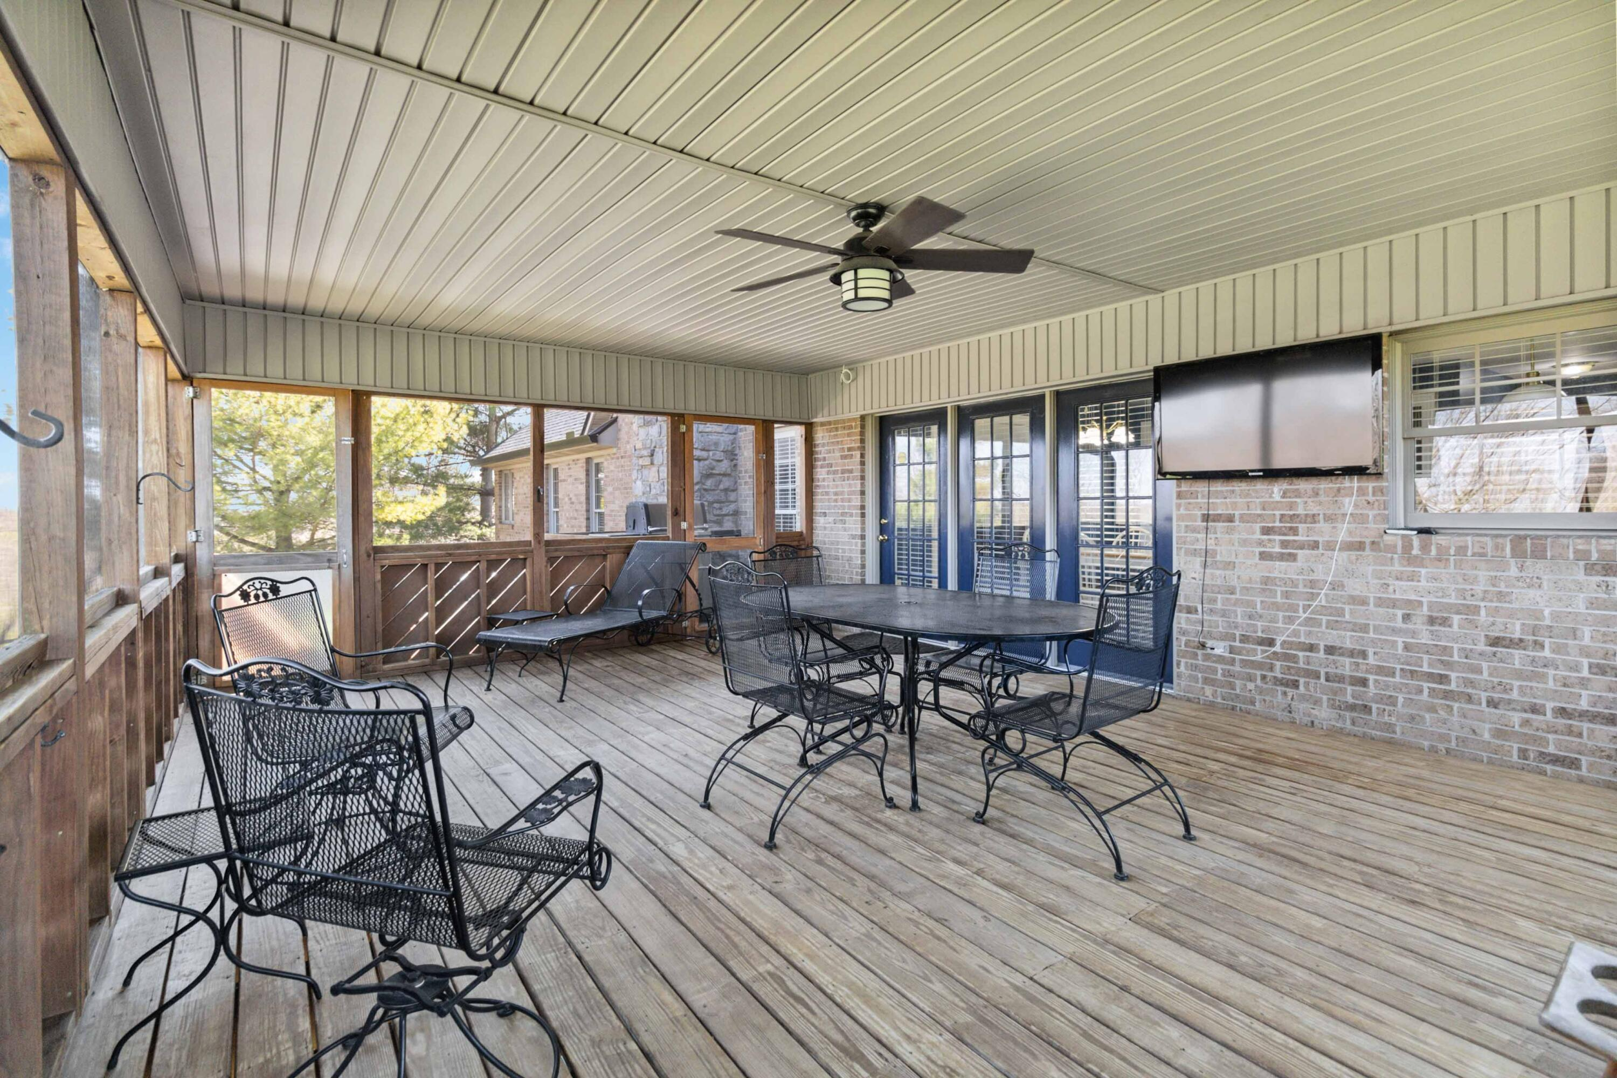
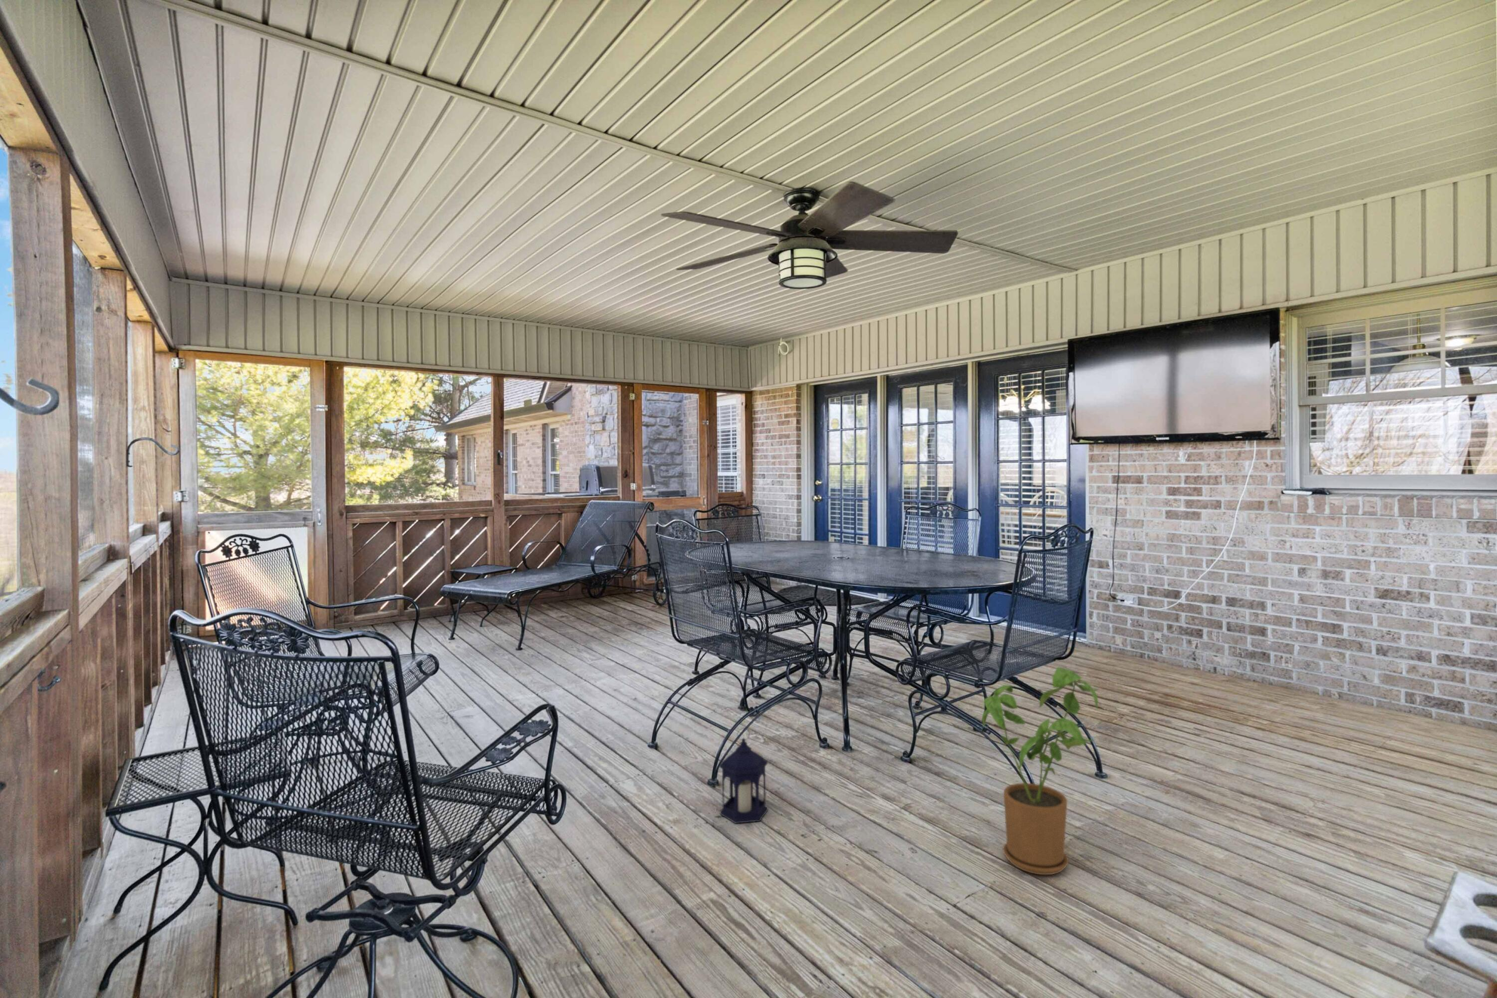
+ house plant [981,667,1098,875]
+ lantern [720,727,769,824]
